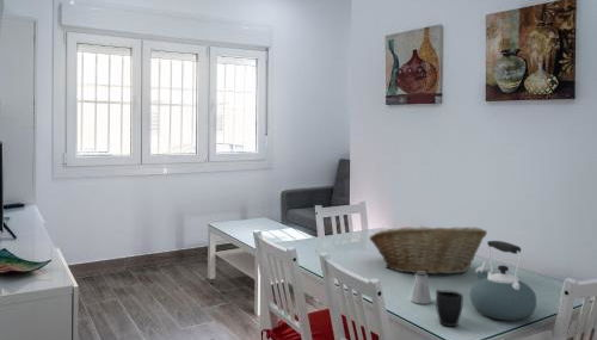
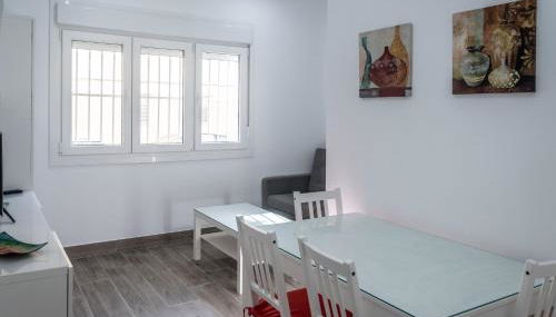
- saltshaker [410,272,432,305]
- kettle [469,240,537,321]
- fruit basket [368,224,488,276]
- mug [435,289,464,327]
